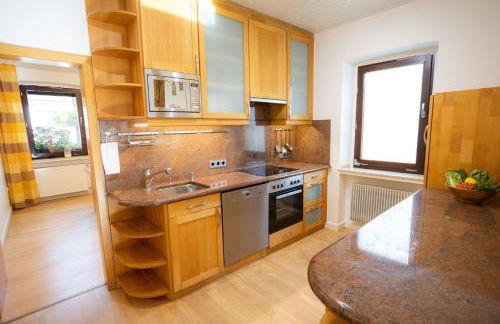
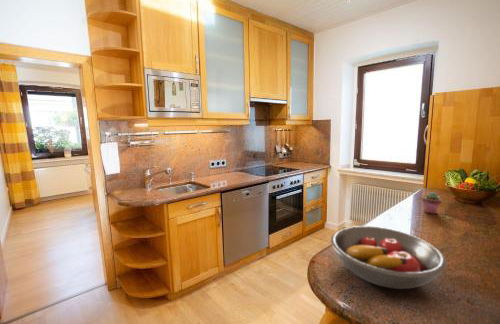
+ potted succulent [421,191,443,215]
+ fruit bowl [330,225,448,290]
